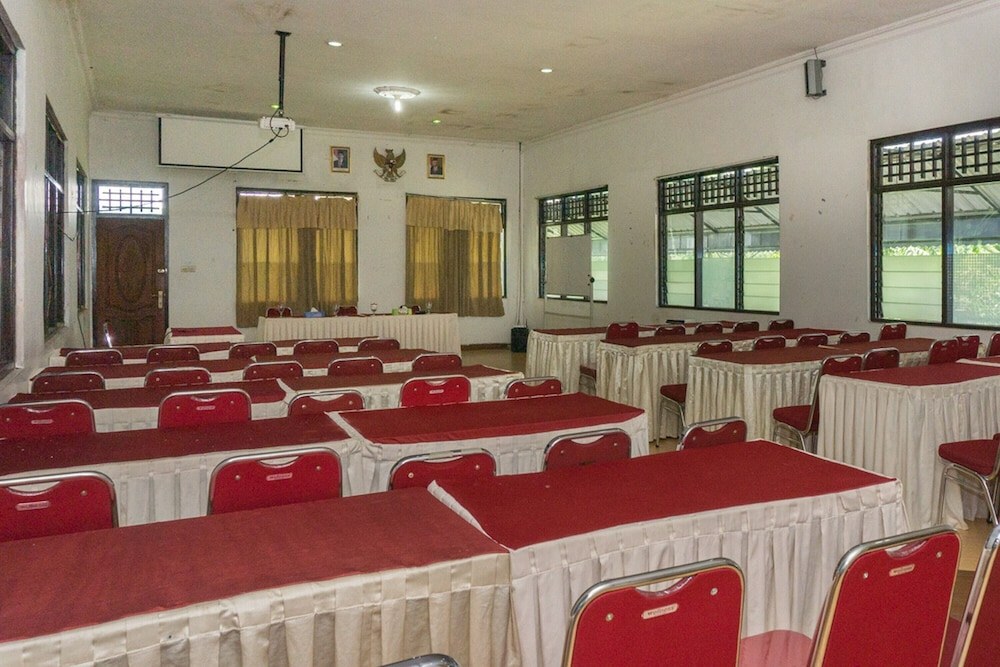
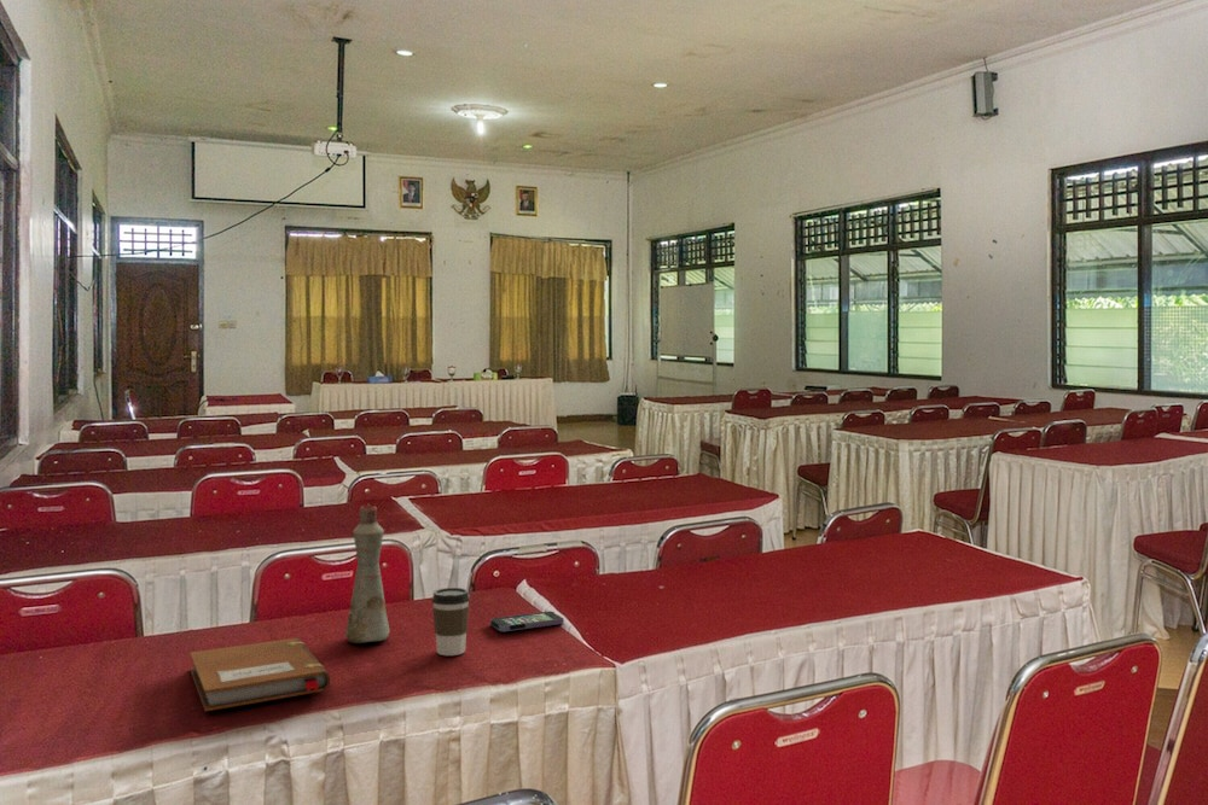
+ notebook [188,637,331,712]
+ smartphone [489,611,565,632]
+ bottle [344,503,390,644]
+ coffee cup [430,587,471,657]
